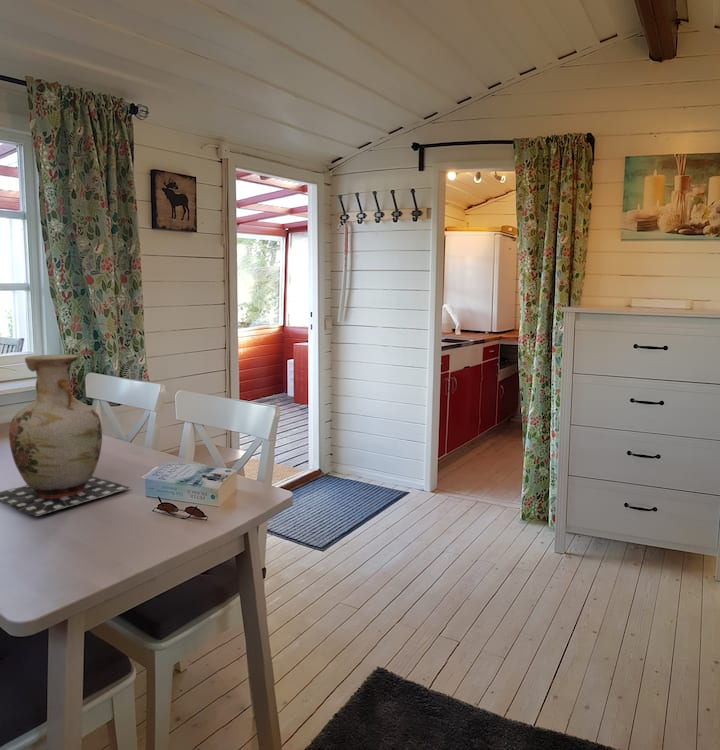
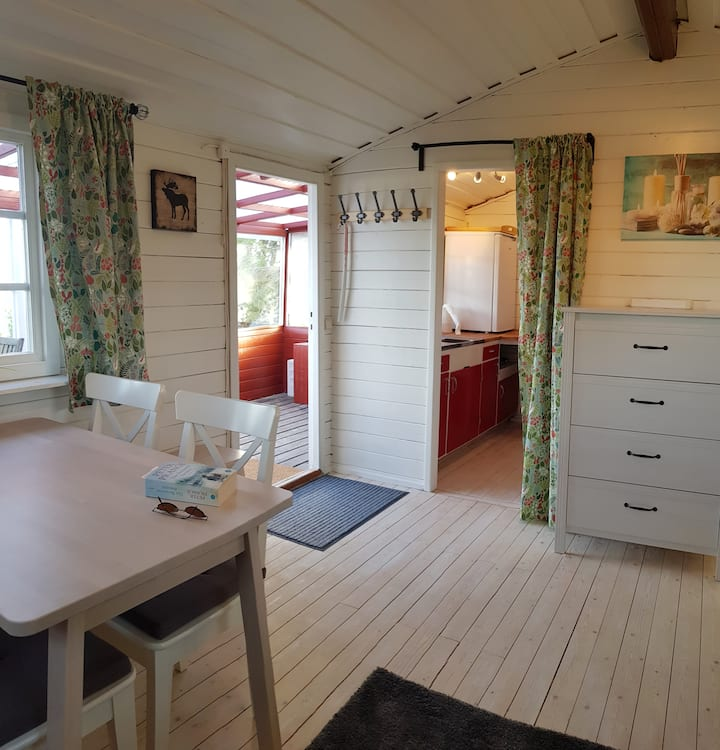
- vase [0,354,132,517]
